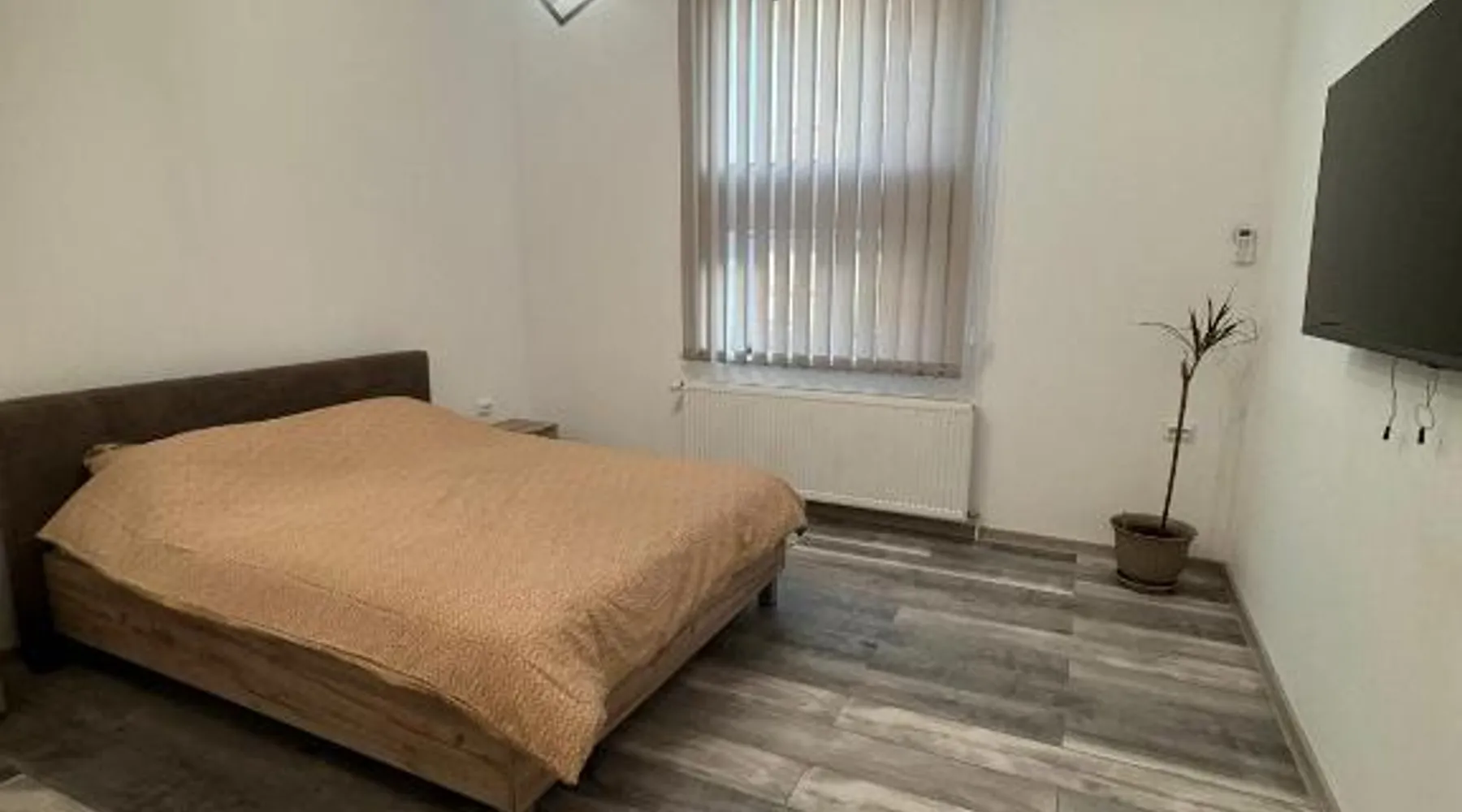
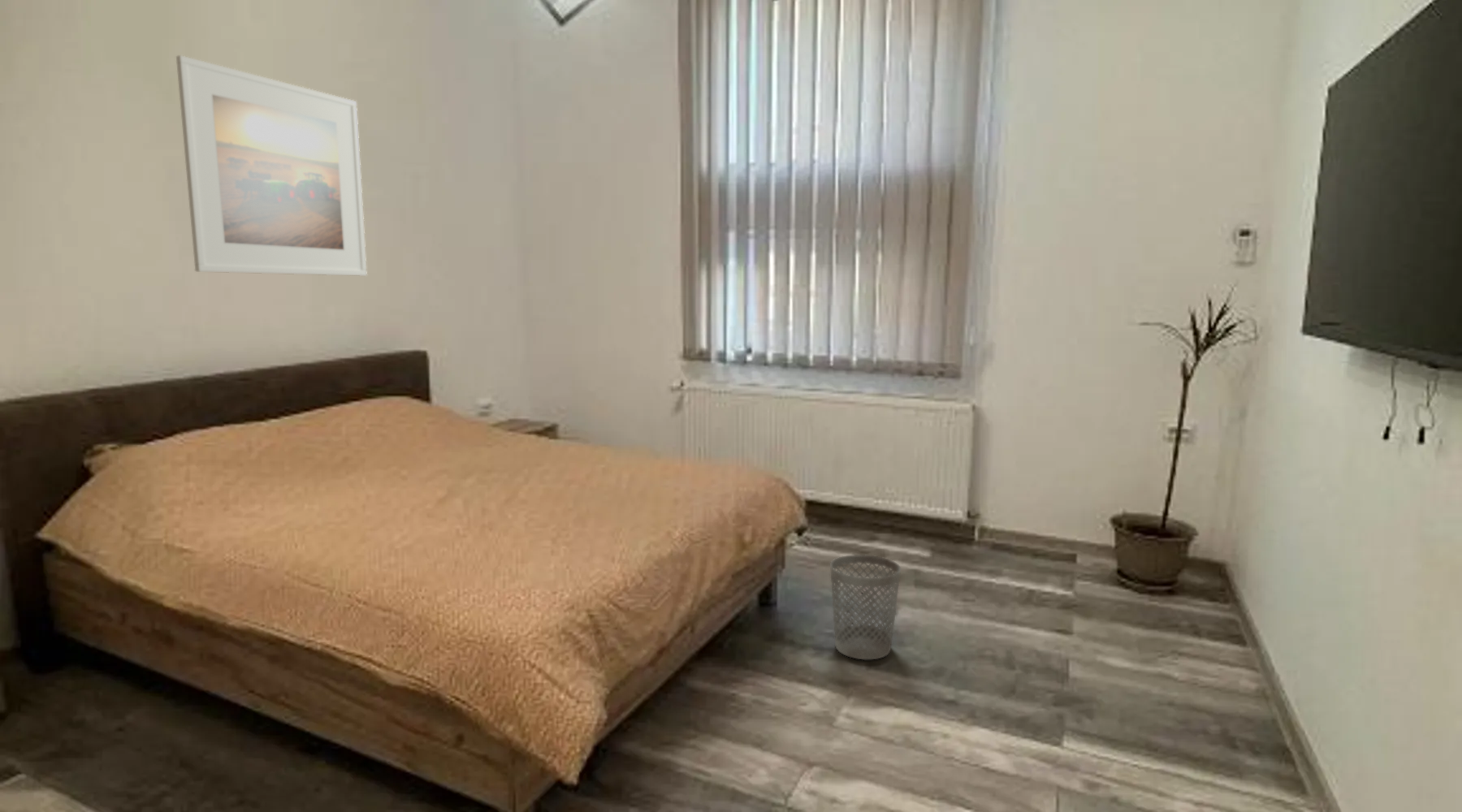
+ wastebasket [829,554,902,660]
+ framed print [175,54,368,277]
